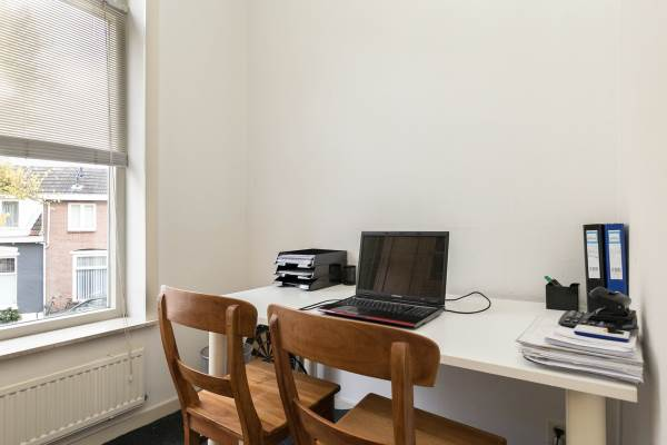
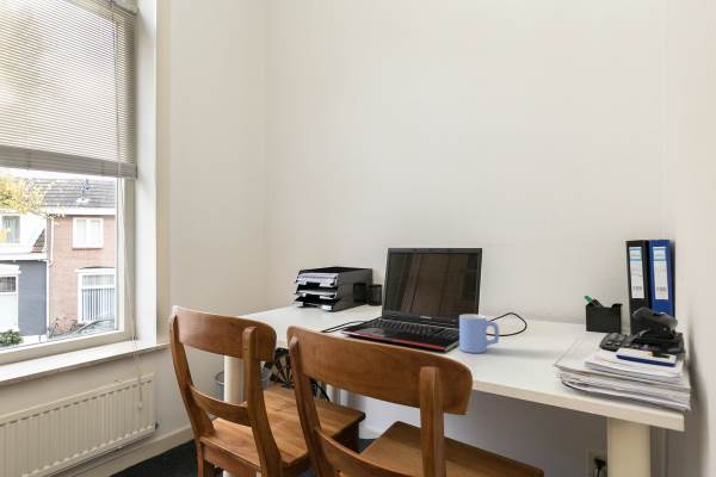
+ mug [458,314,500,354]
